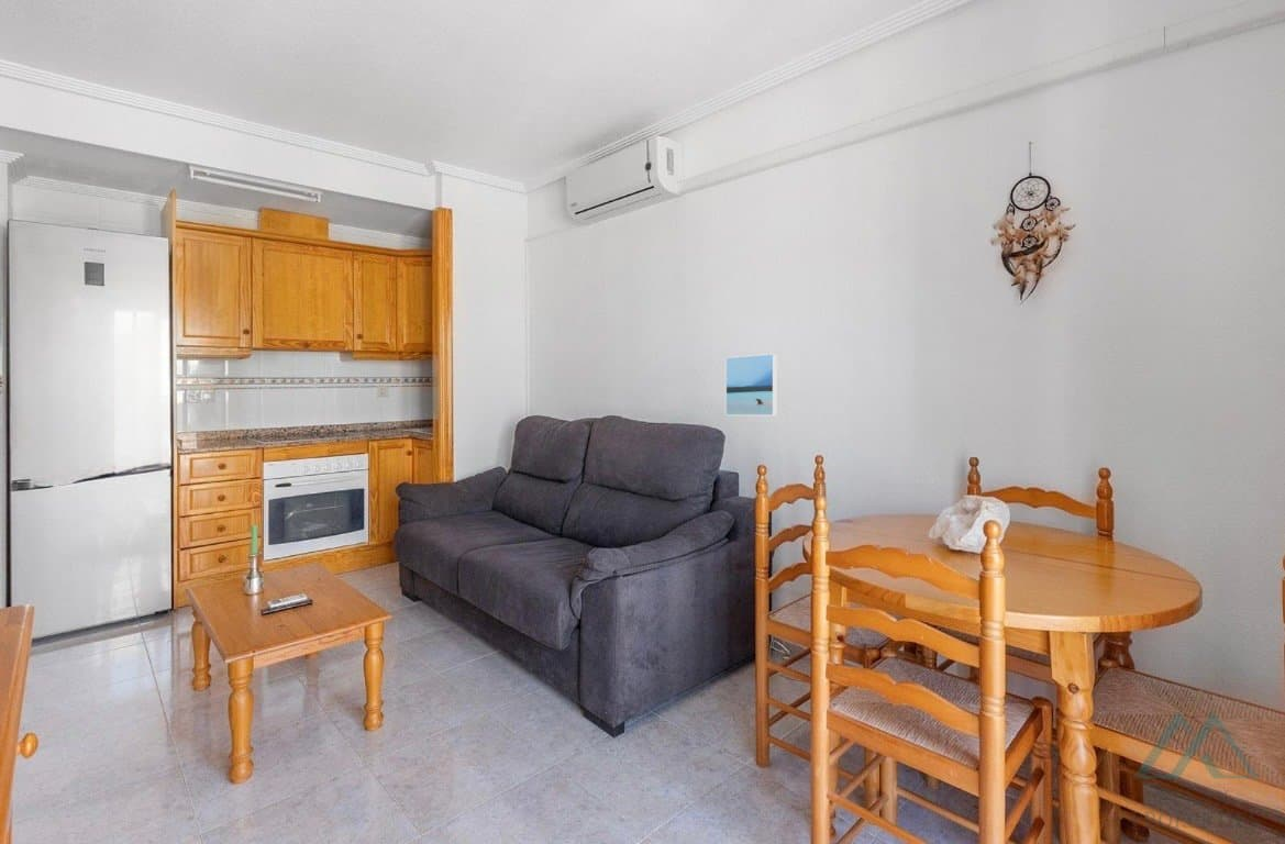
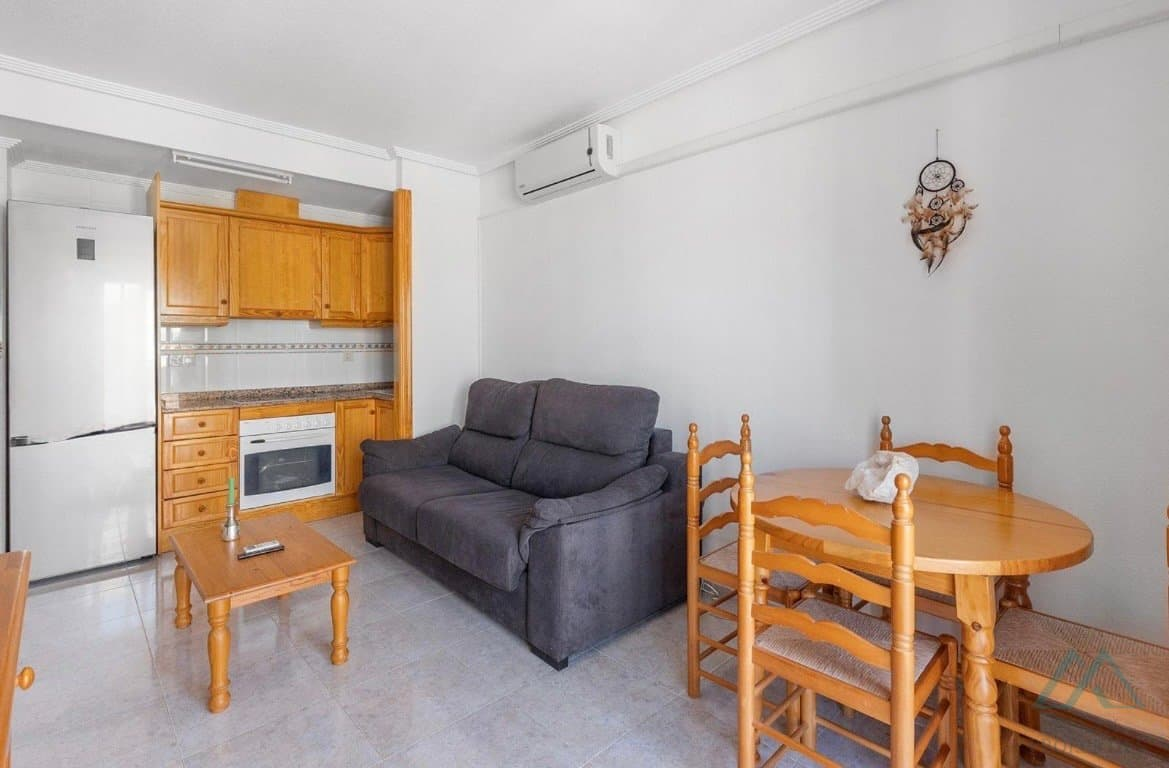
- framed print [724,353,778,417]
